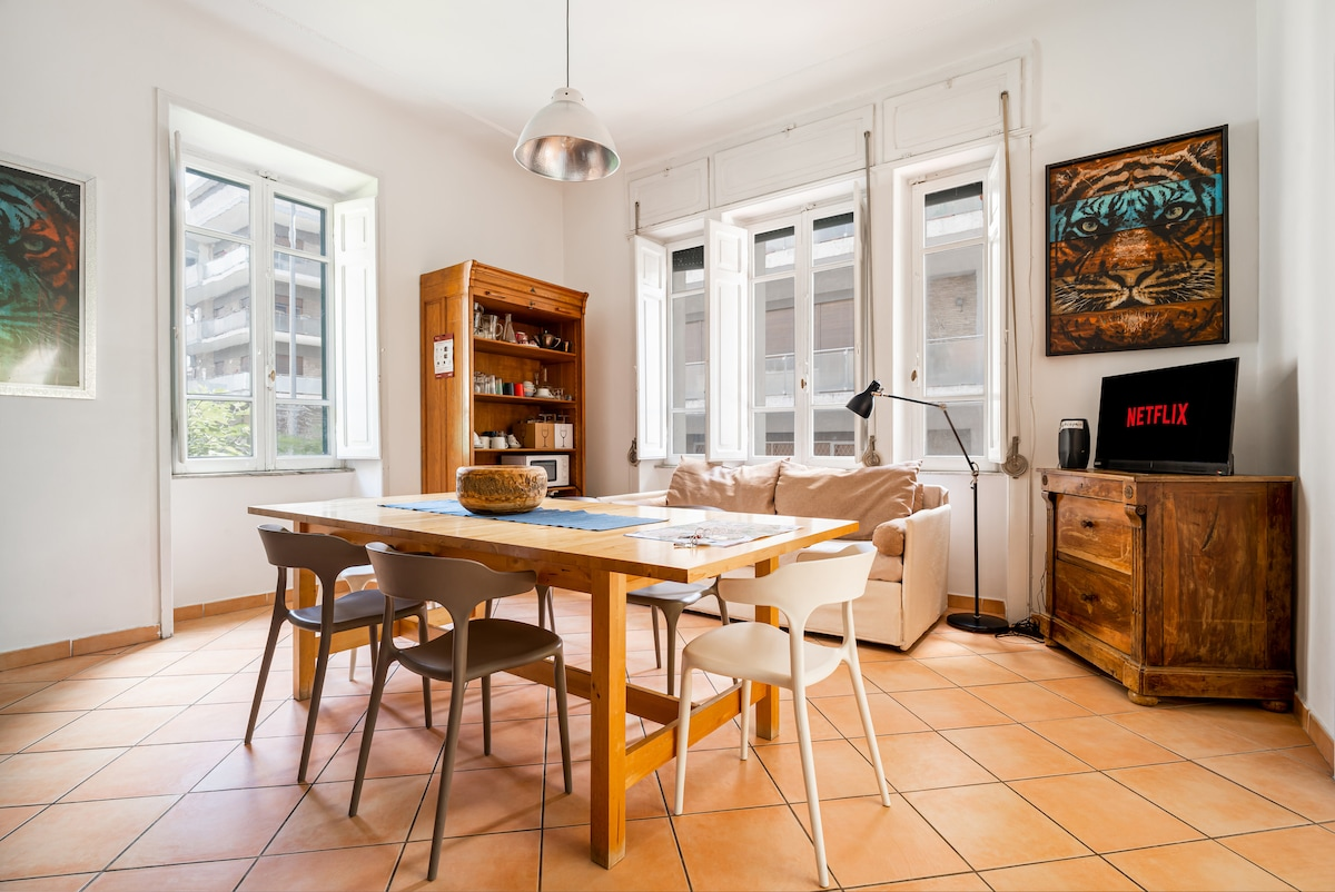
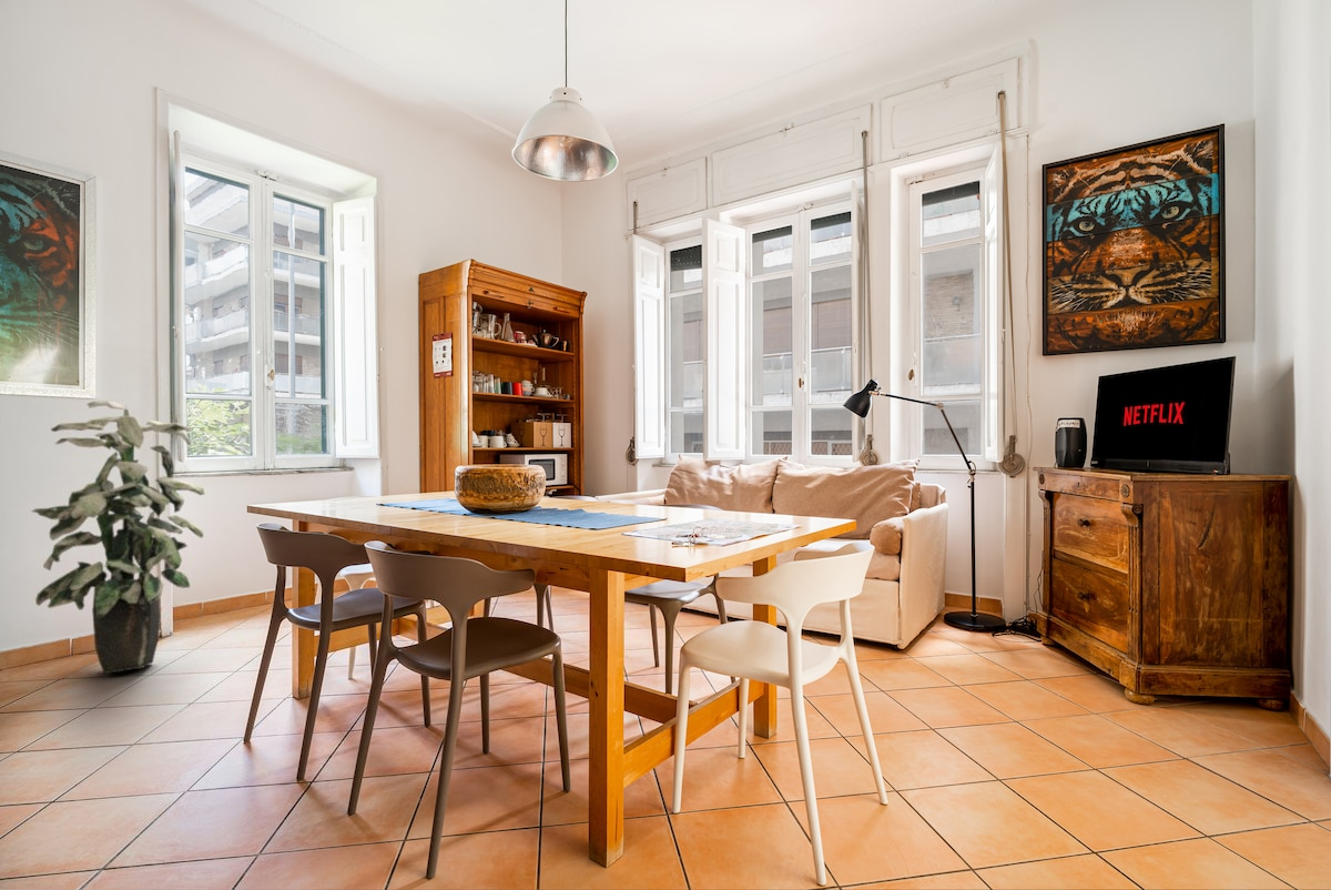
+ indoor plant [31,400,205,675]
